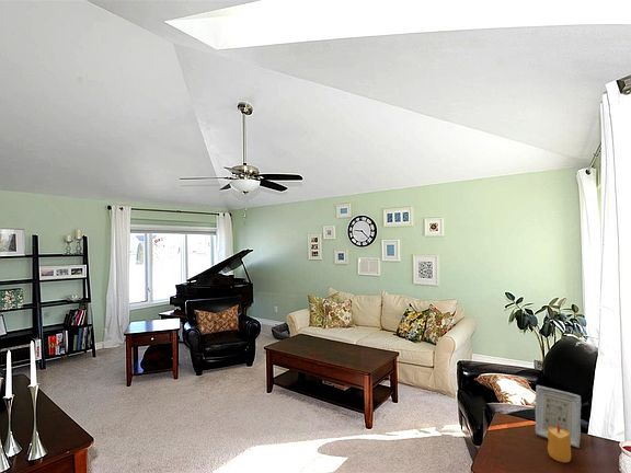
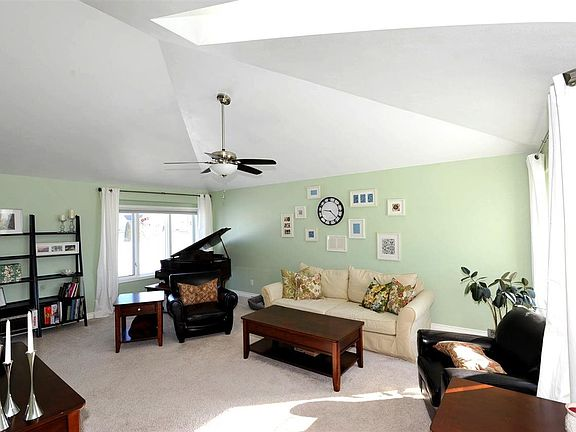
- picture frame [535,384,583,449]
- candle [547,423,572,463]
